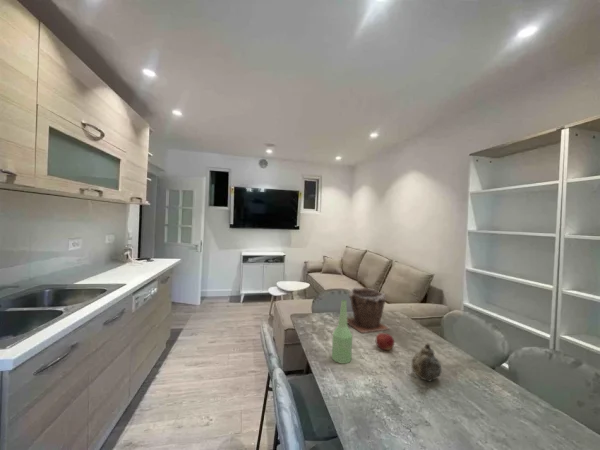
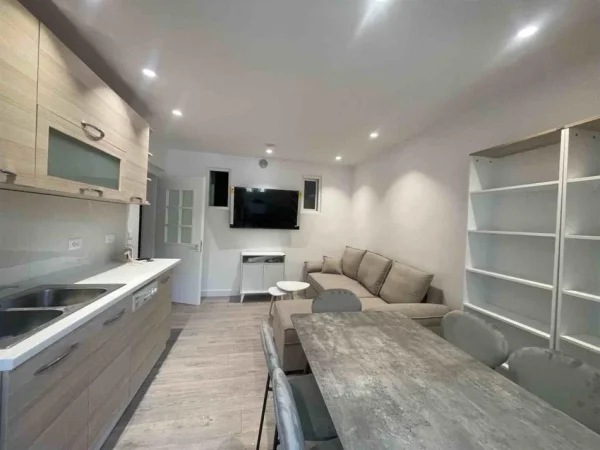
- fruit [375,332,395,351]
- bottle [331,299,353,364]
- plant pot [347,286,390,334]
- teapot [410,342,443,382]
